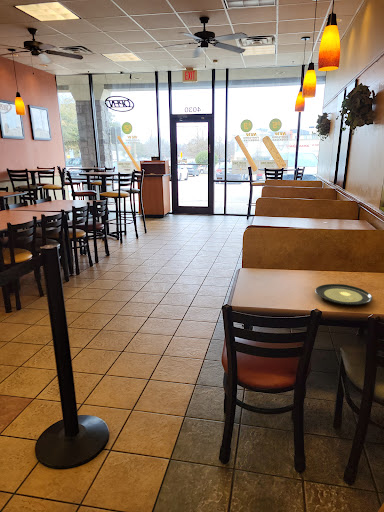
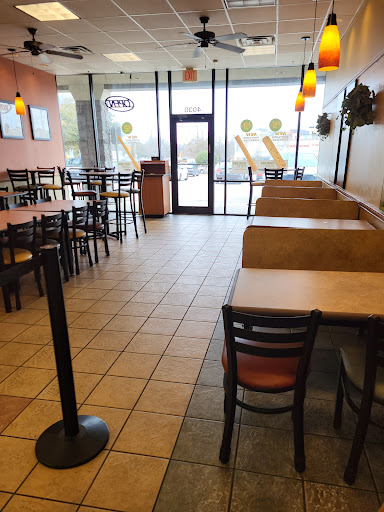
- plate [314,283,373,306]
